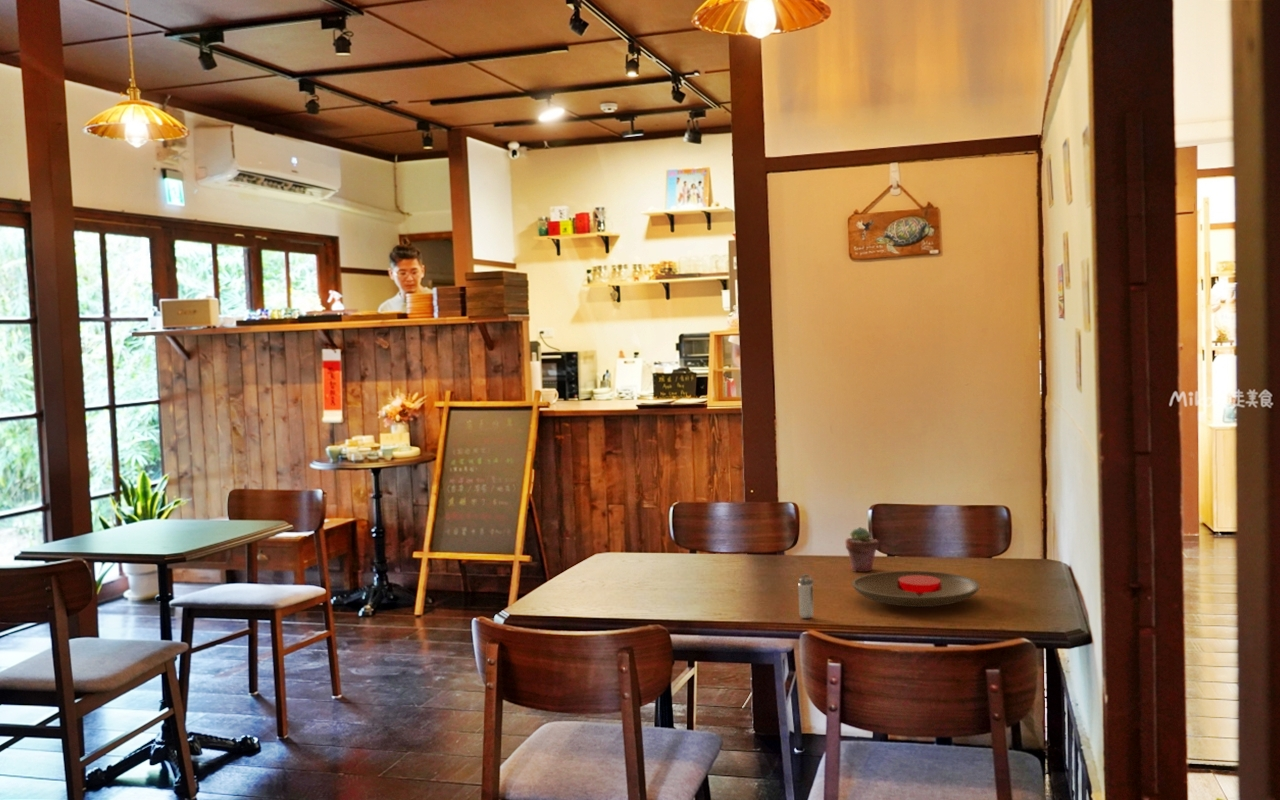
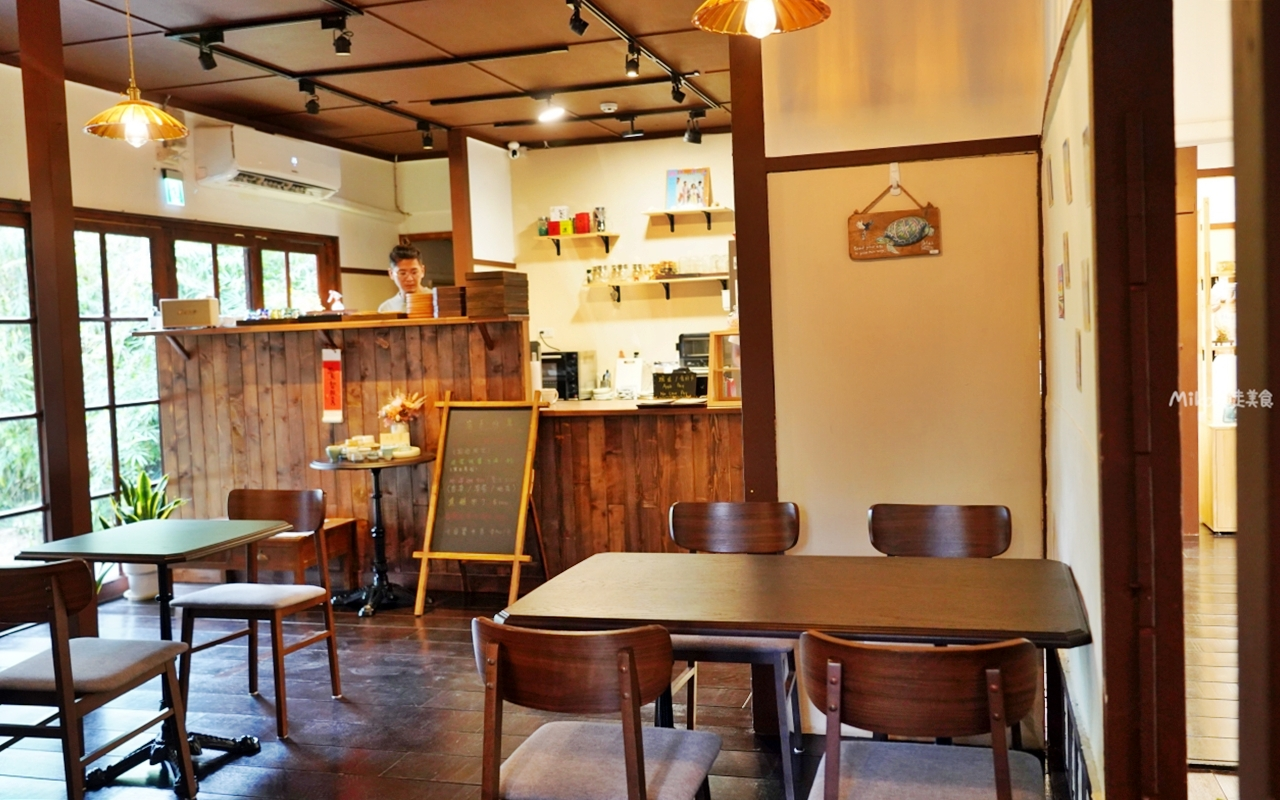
- shaker [797,573,815,619]
- plate [851,570,981,608]
- potted succulent [845,526,880,573]
